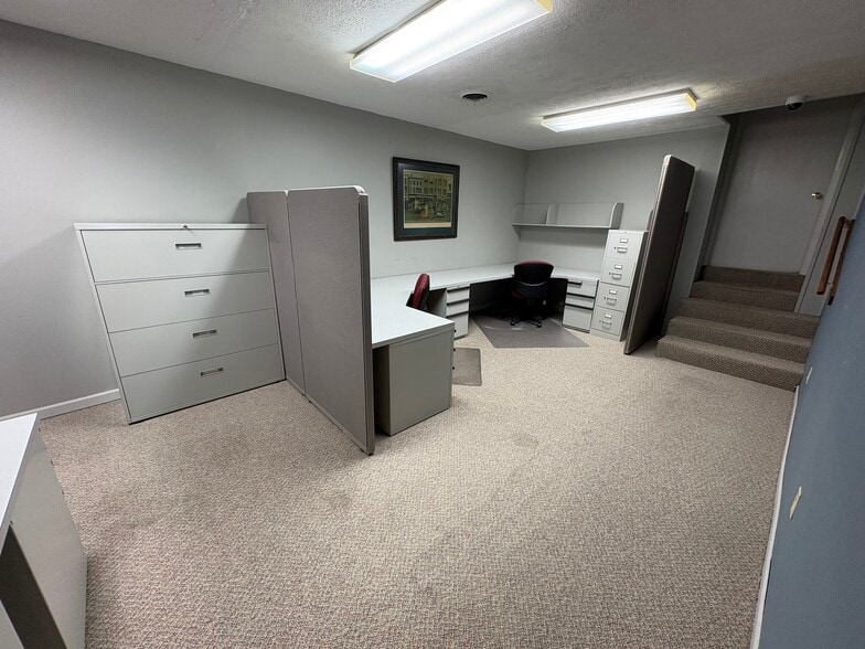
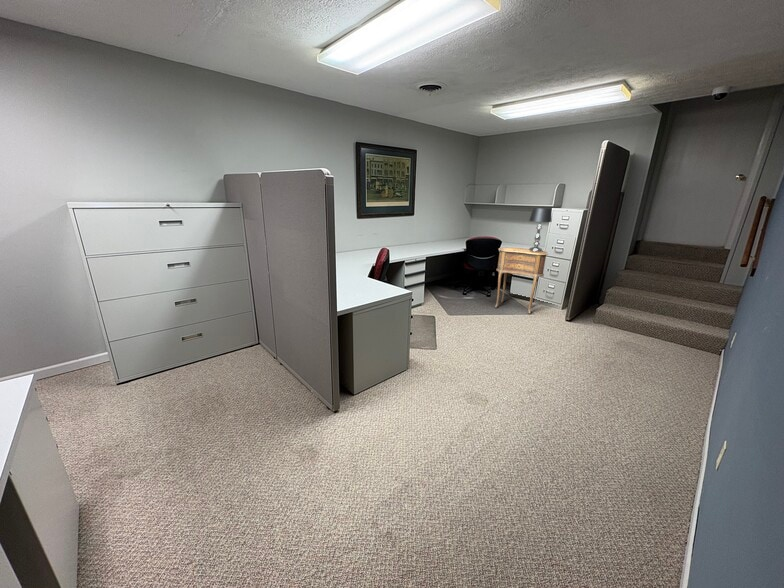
+ side table [494,246,549,315]
+ table lamp [528,207,553,252]
